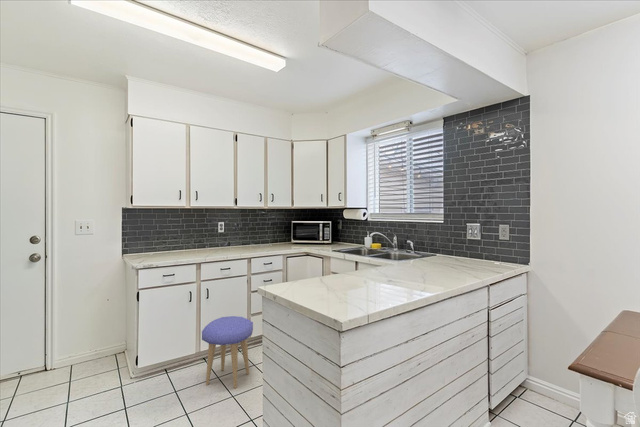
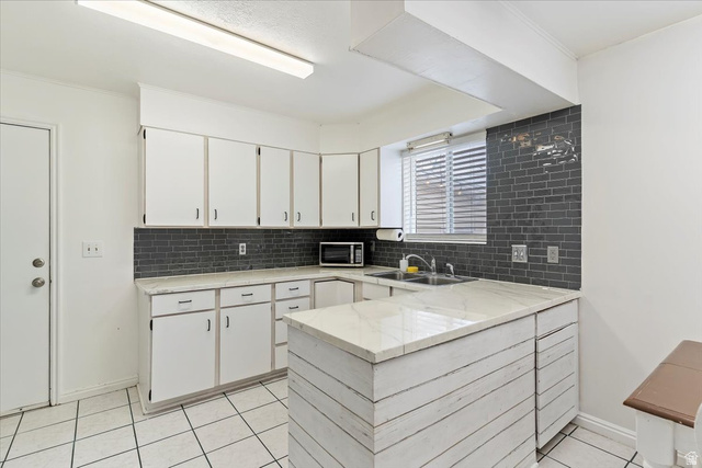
- stool [201,315,254,389]
